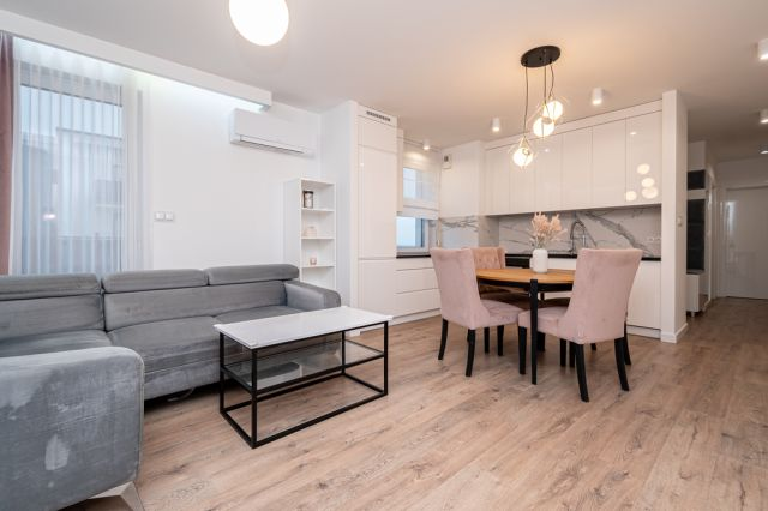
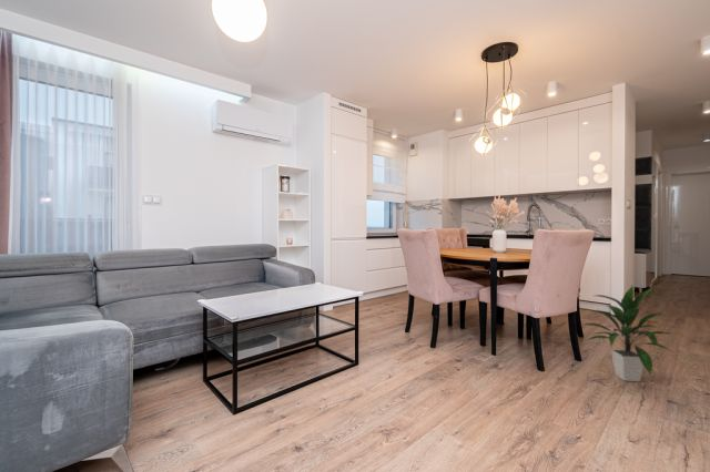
+ indoor plant [581,285,673,382]
